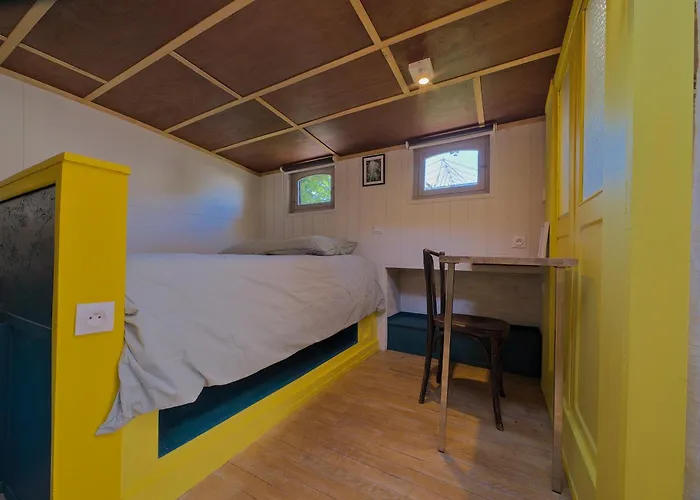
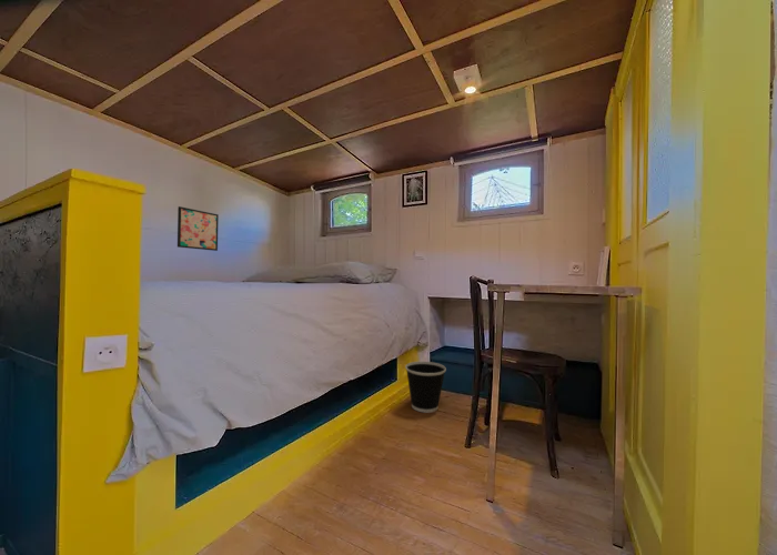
+ wastebasket [404,361,447,414]
+ wall art [176,205,220,252]
